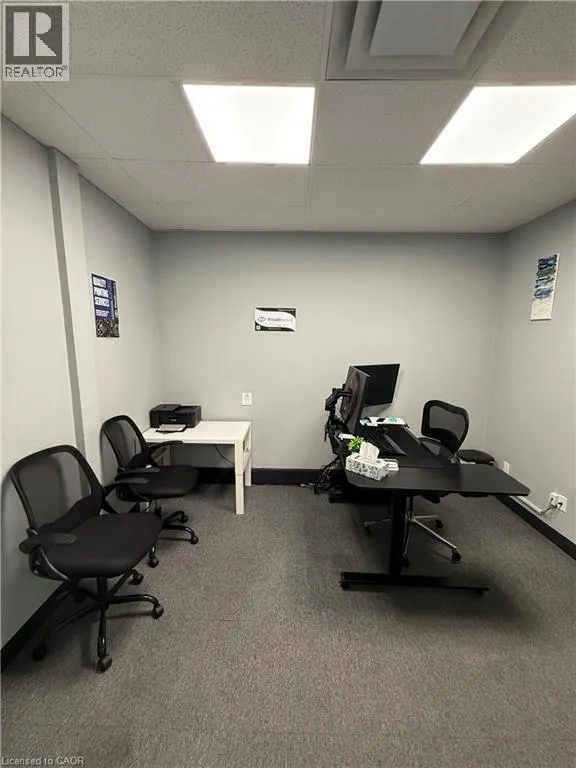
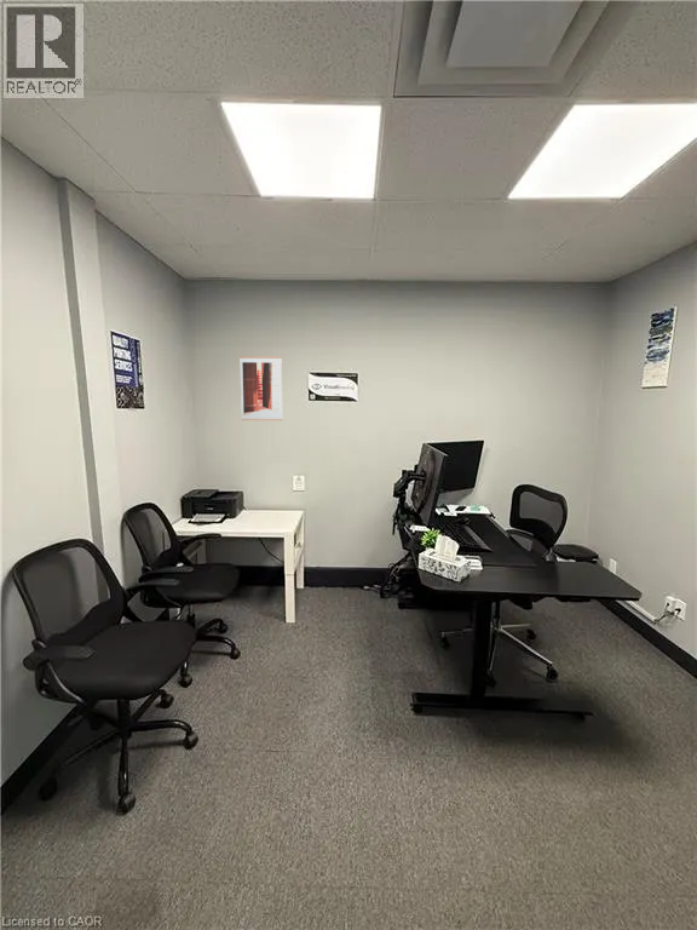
+ wall art [238,356,283,421]
